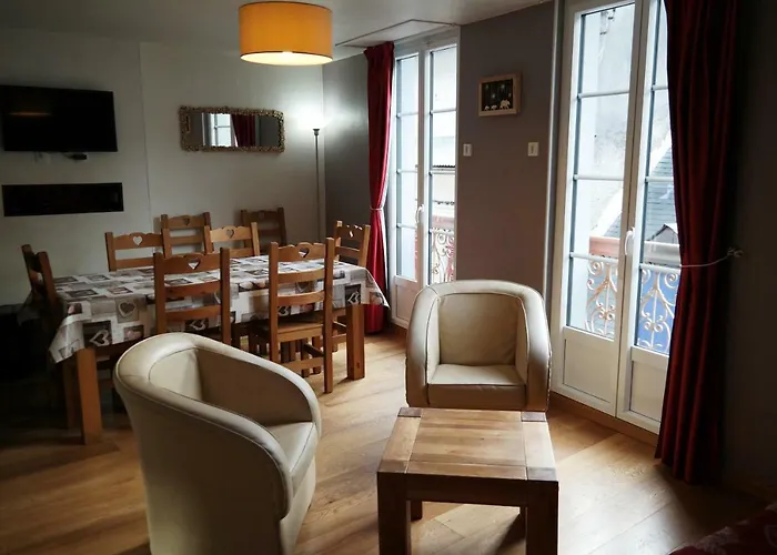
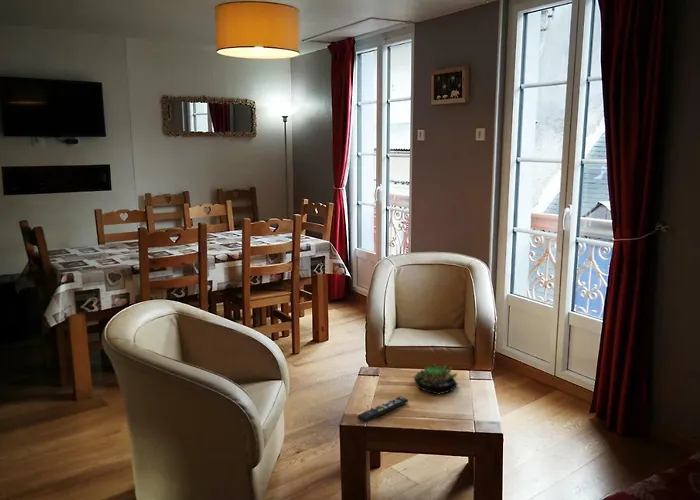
+ succulent plant [413,363,459,396]
+ remote control [356,395,409,424]
